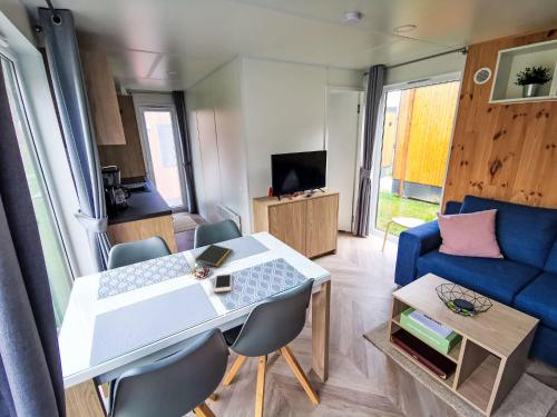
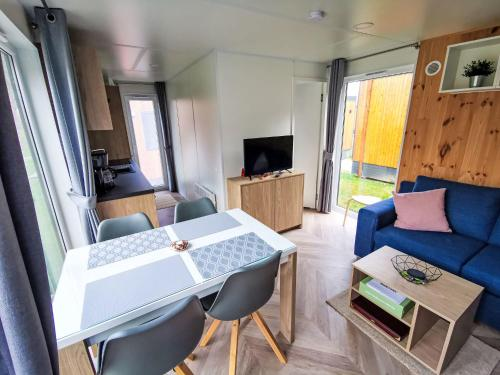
- cell phone [213,271,233,294]
- notepad [194,244,234,268]
